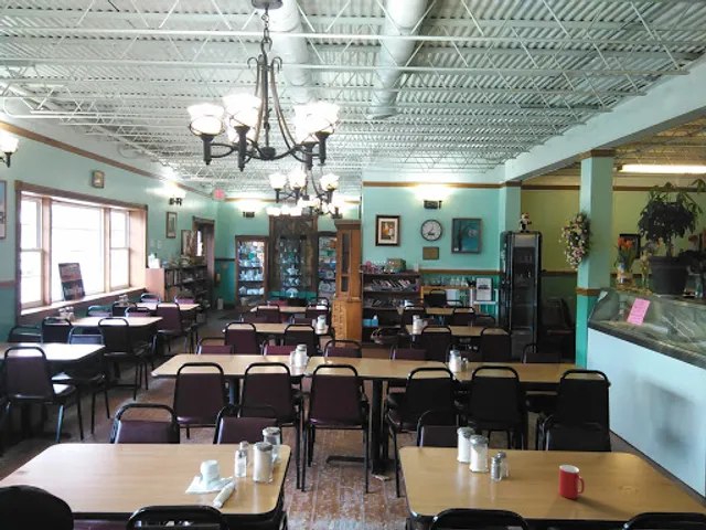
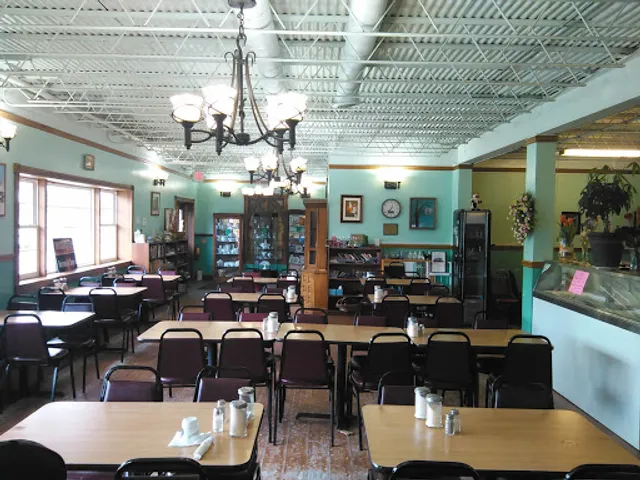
- cup [558,464,586,500]
